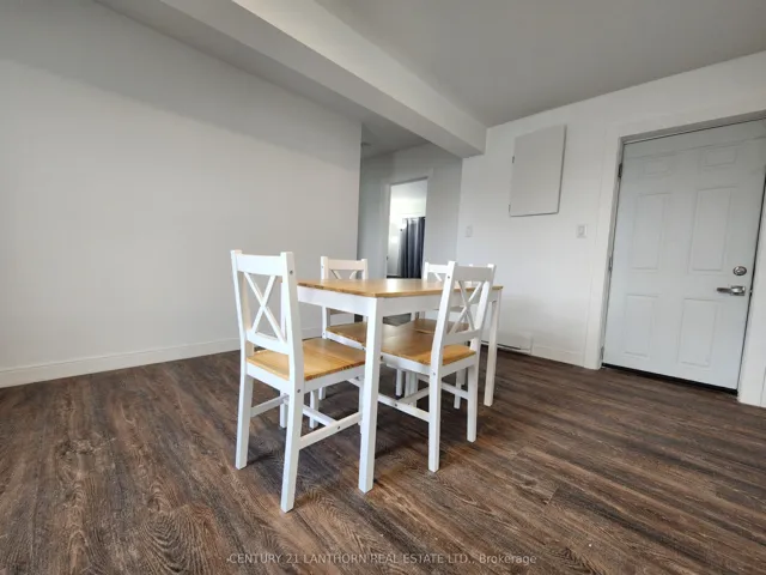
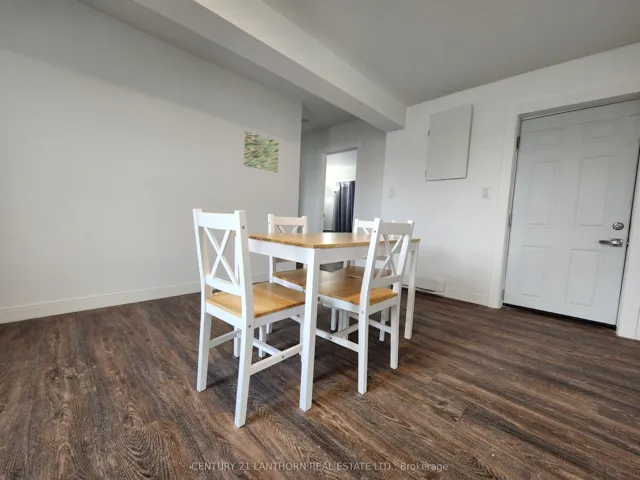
+ wall art [242,130,280,174]
